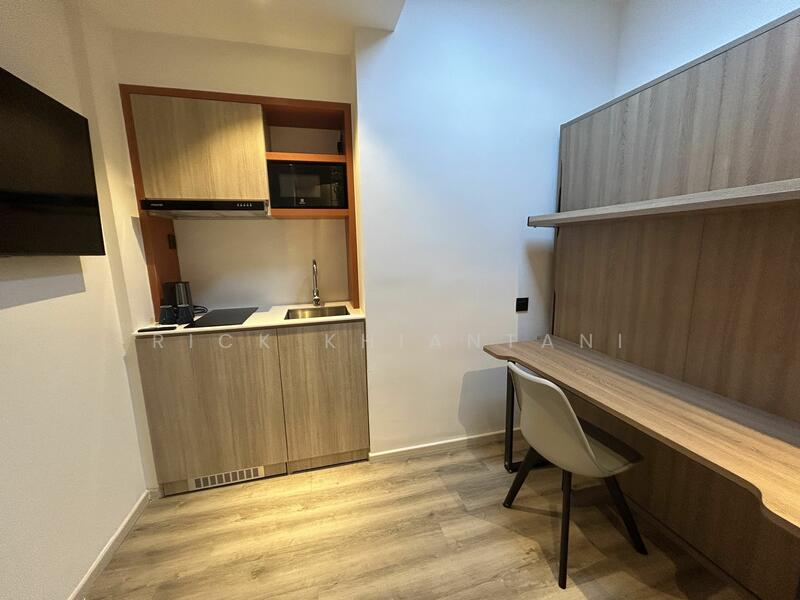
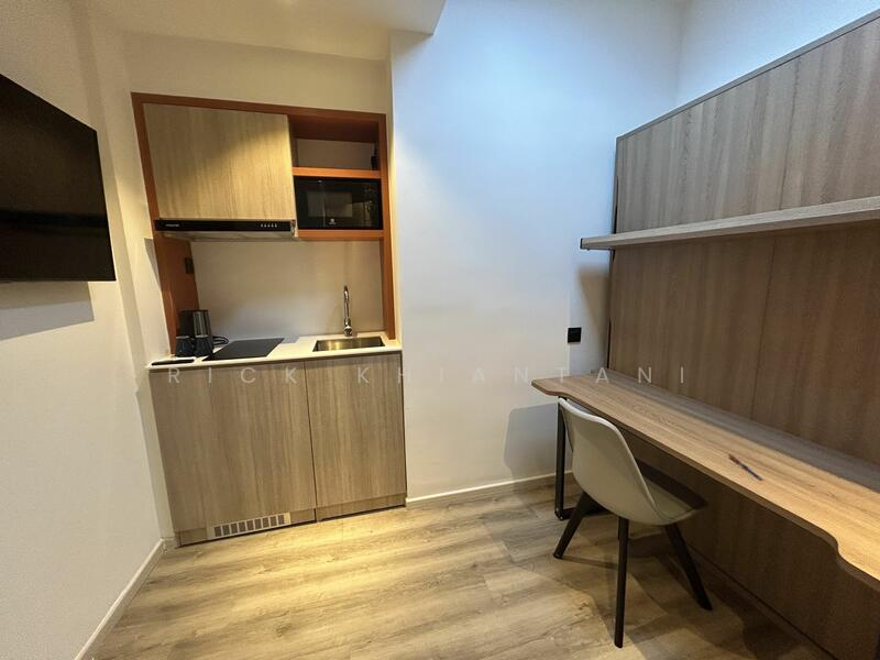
+ pen [726,453,765,481]
